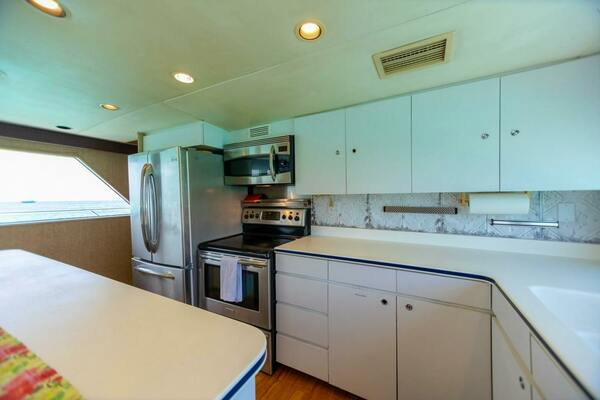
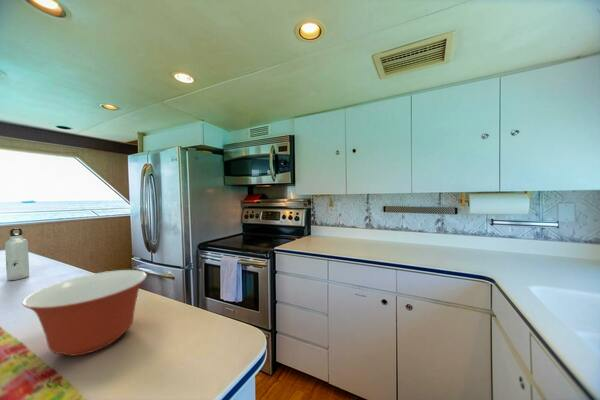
+ mixing bowl [21,269,148,357]
+ water bottle [4,227,30,281]
